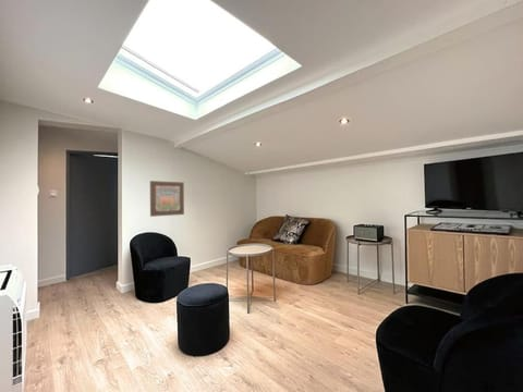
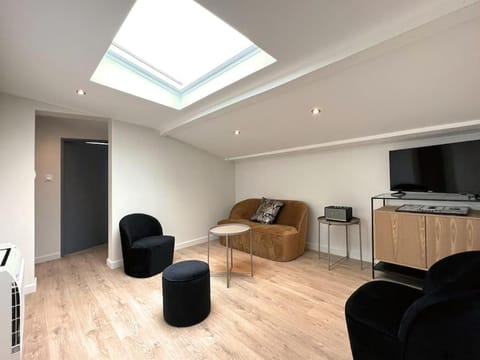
- wall art [149,180,185,218]
